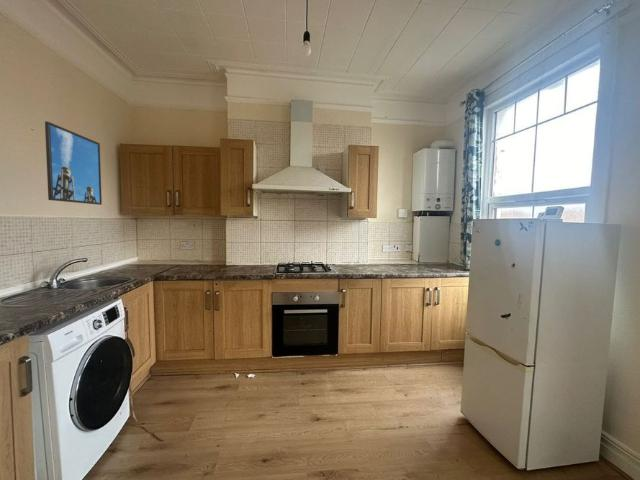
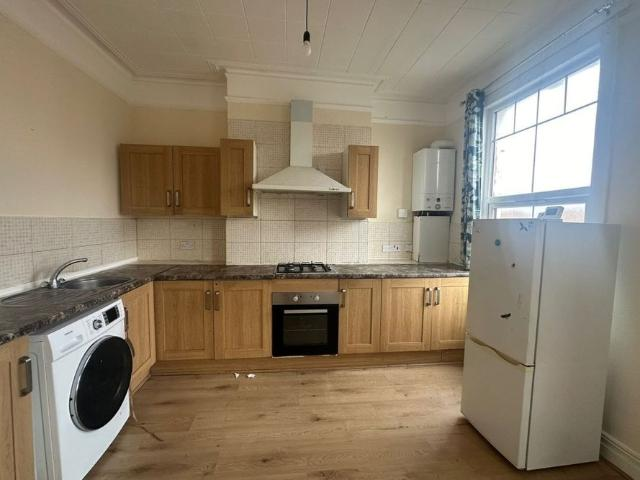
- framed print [44,121,103,206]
